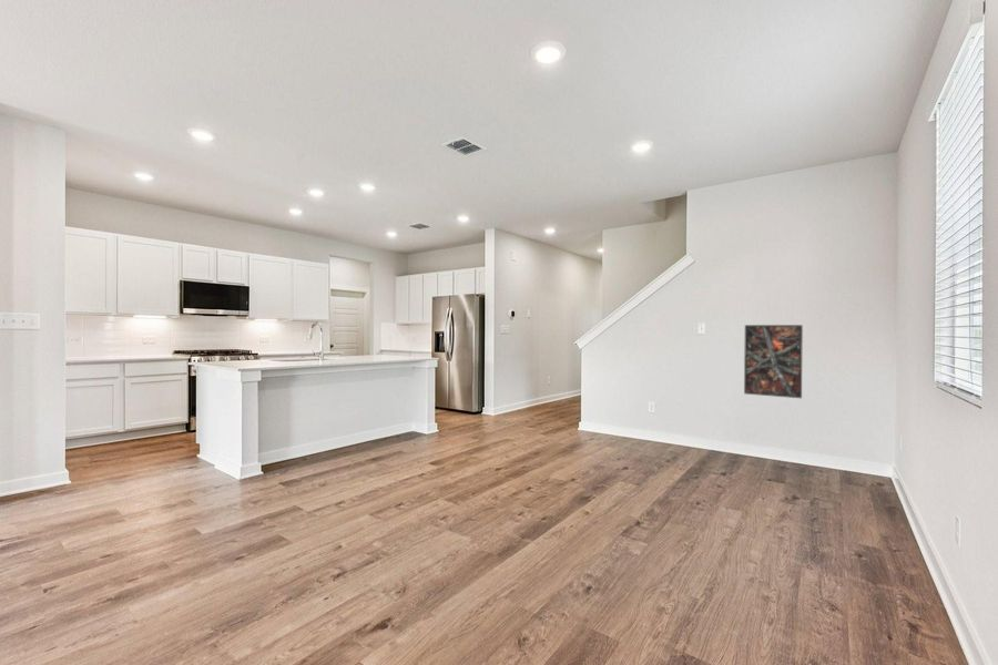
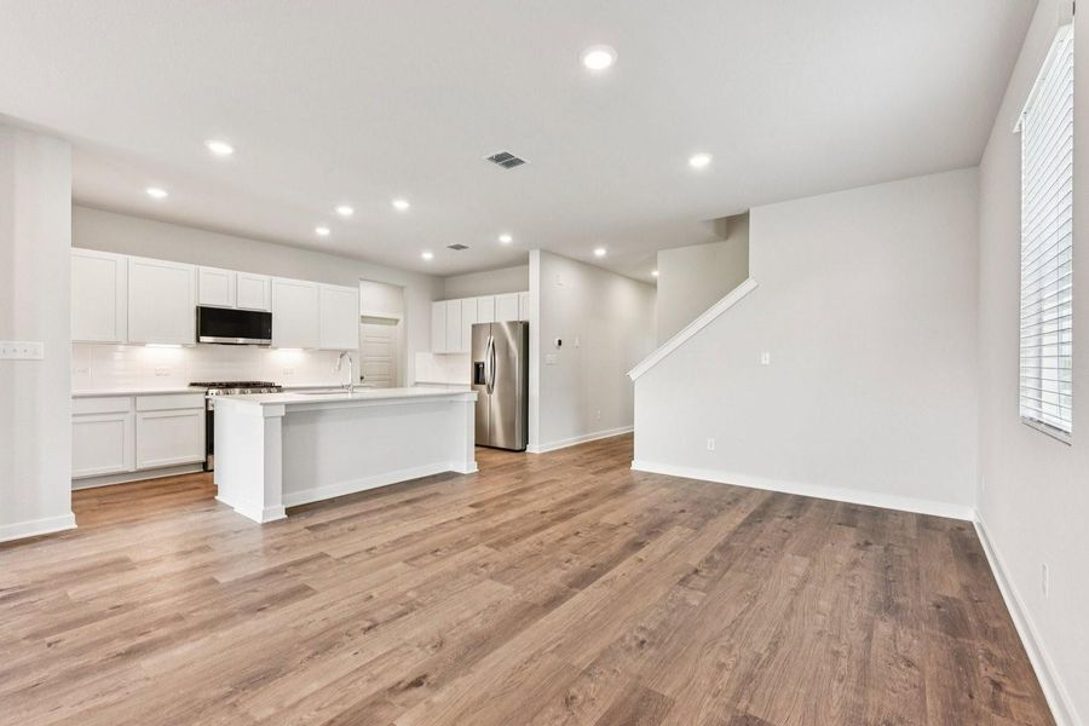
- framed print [743,324,804,399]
